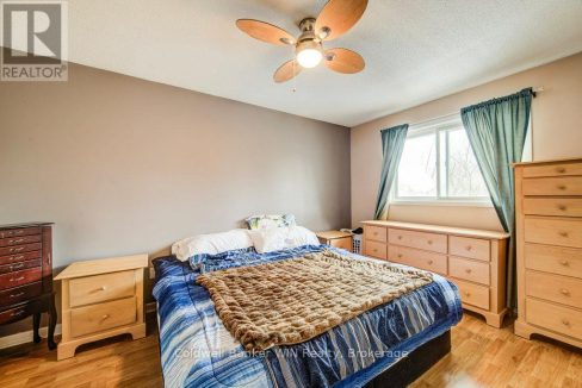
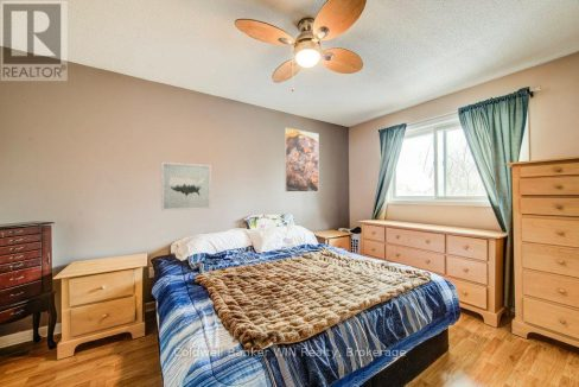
+ wall art [160,160,212,211]
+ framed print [284,127,319,194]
